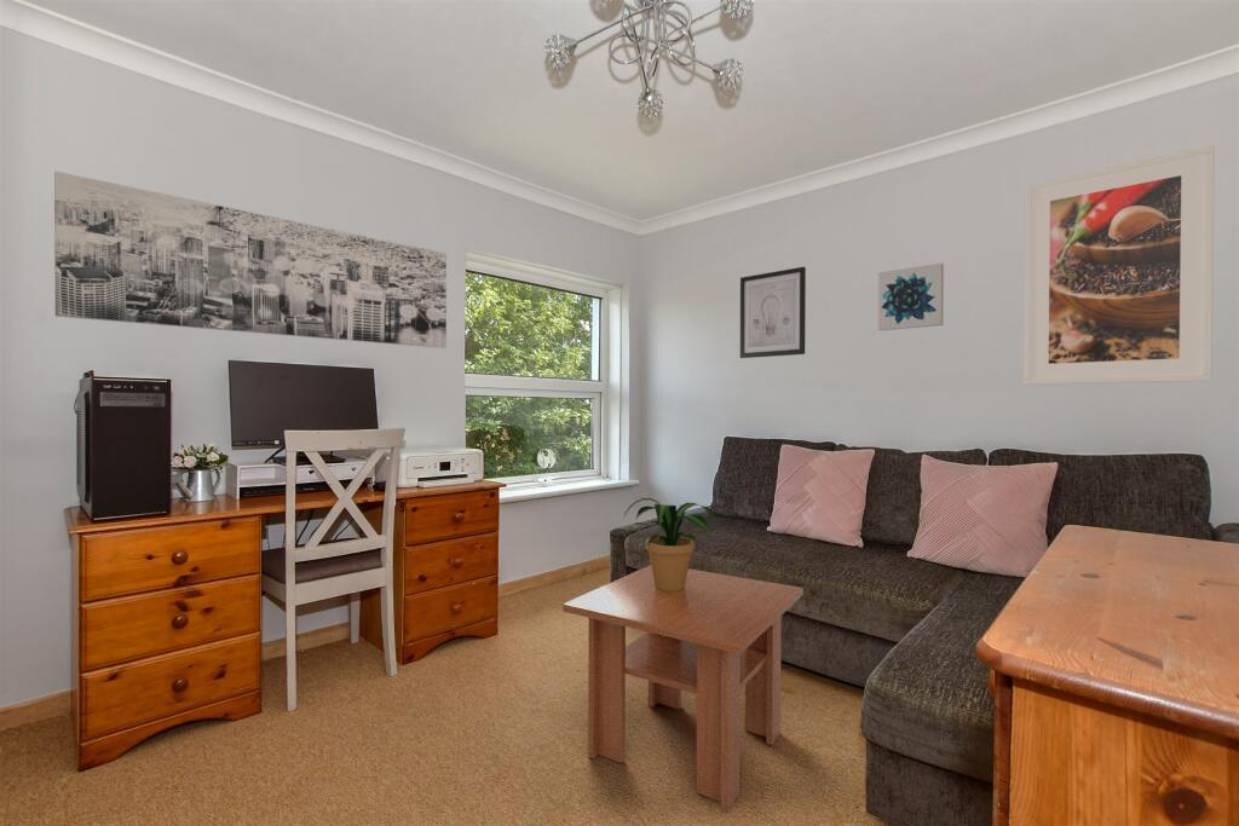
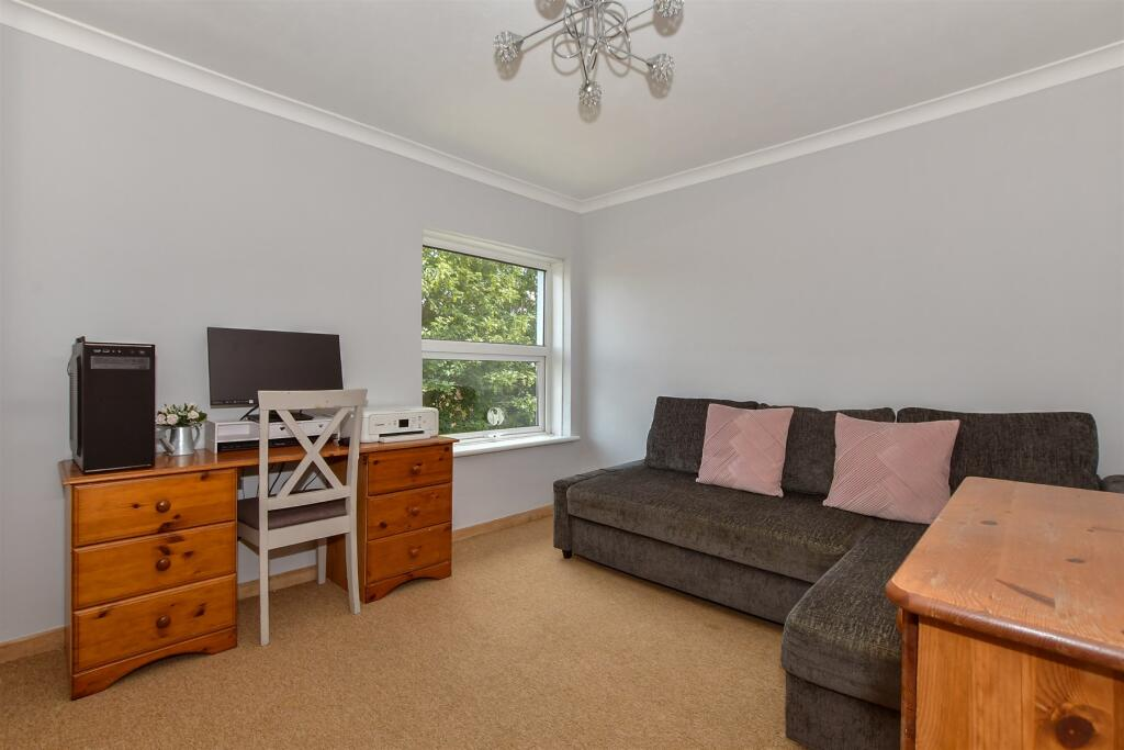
- potted plant [623,497,716,591]
- wall art [53,171,448,350]
- coffee table [561,564,805,813]
- wall art [739,266,807,359]
- wall art [877,262,945,331]
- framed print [1022,144,1216,386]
